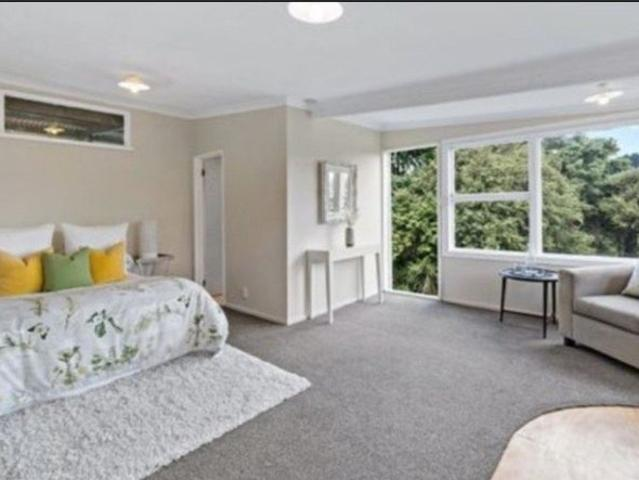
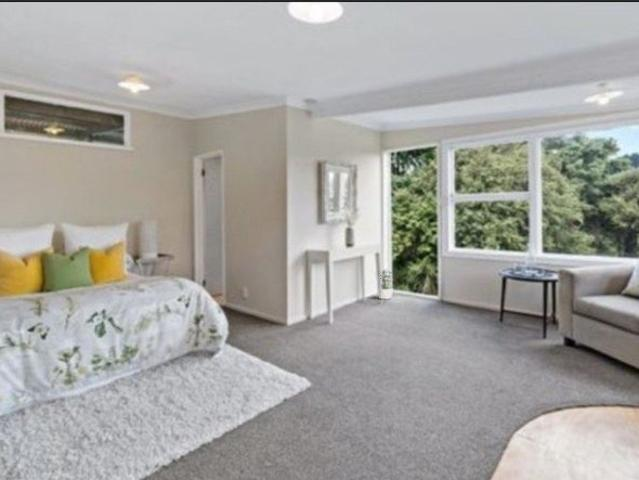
+ potted plant [374,268,394,300]
